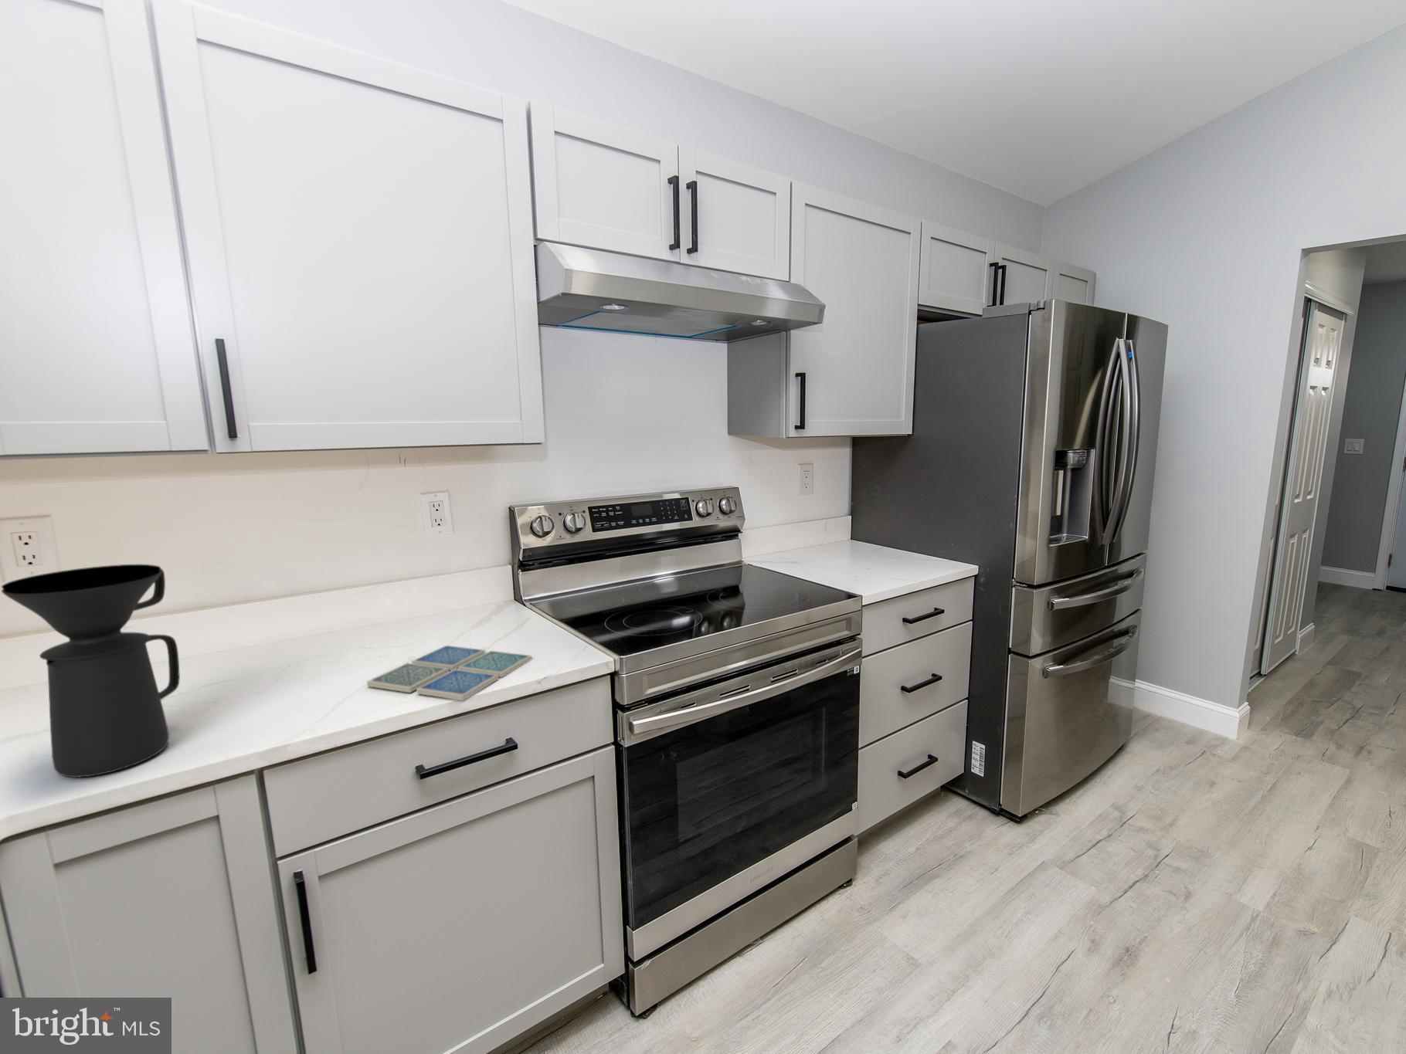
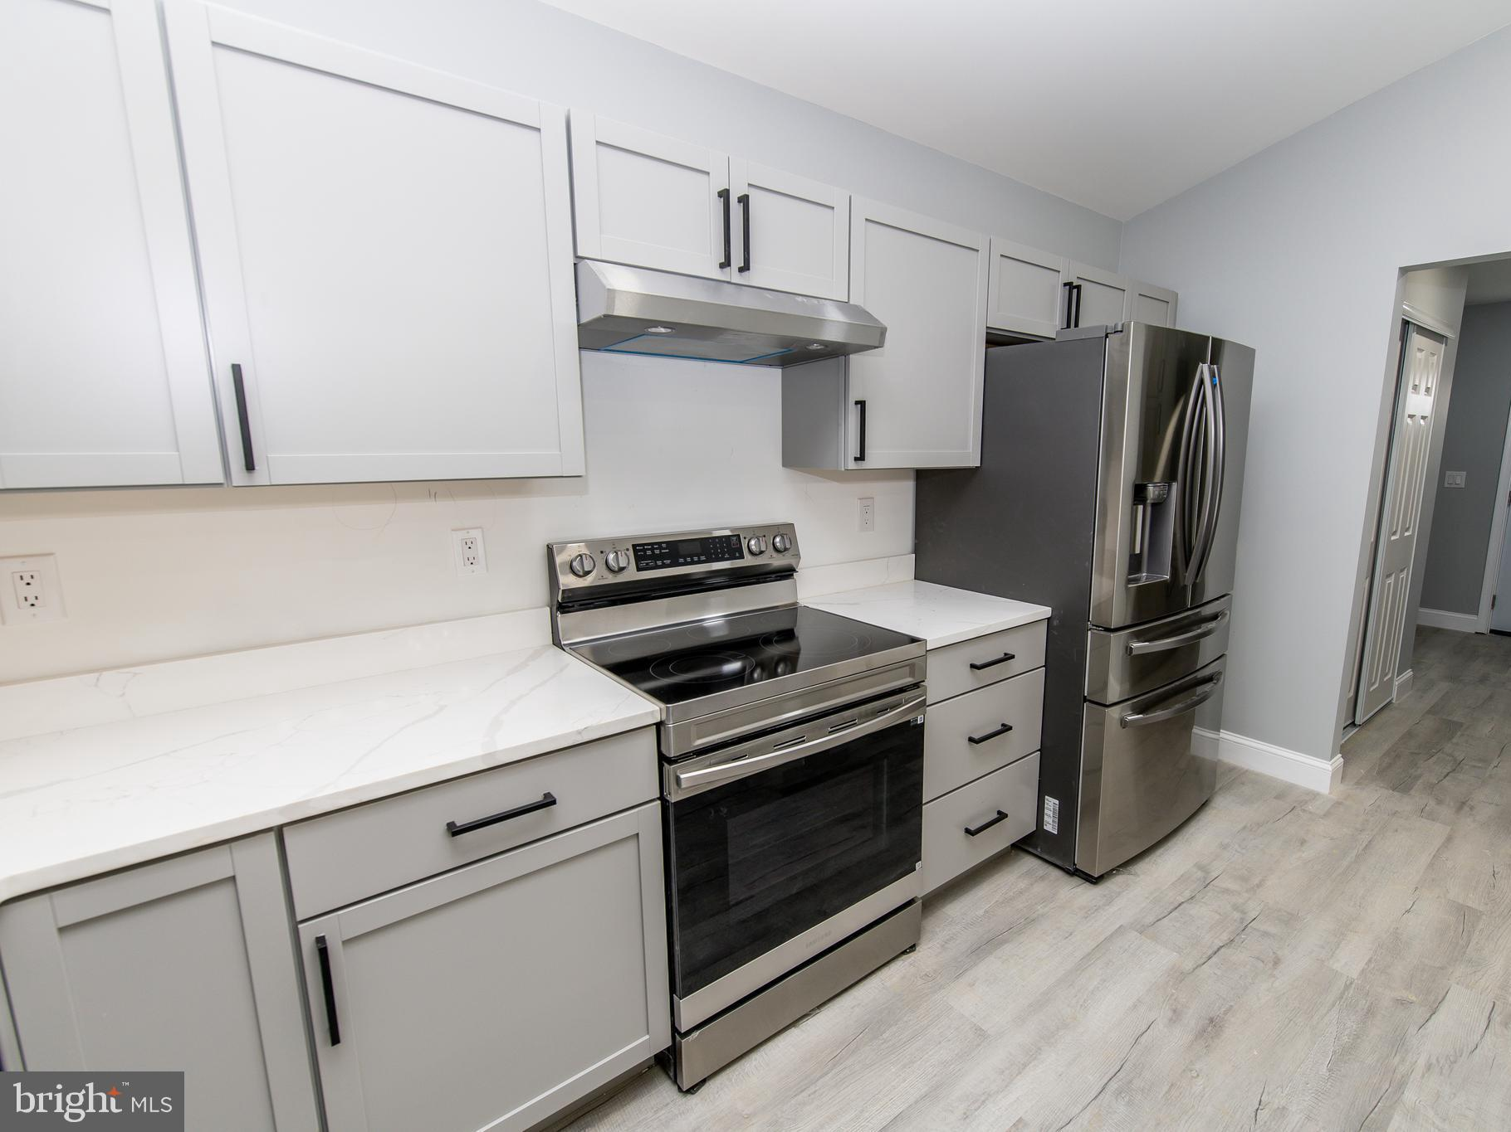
- coffee maker [1,564,180,778]
- drink coaster [366,644,533,701]
